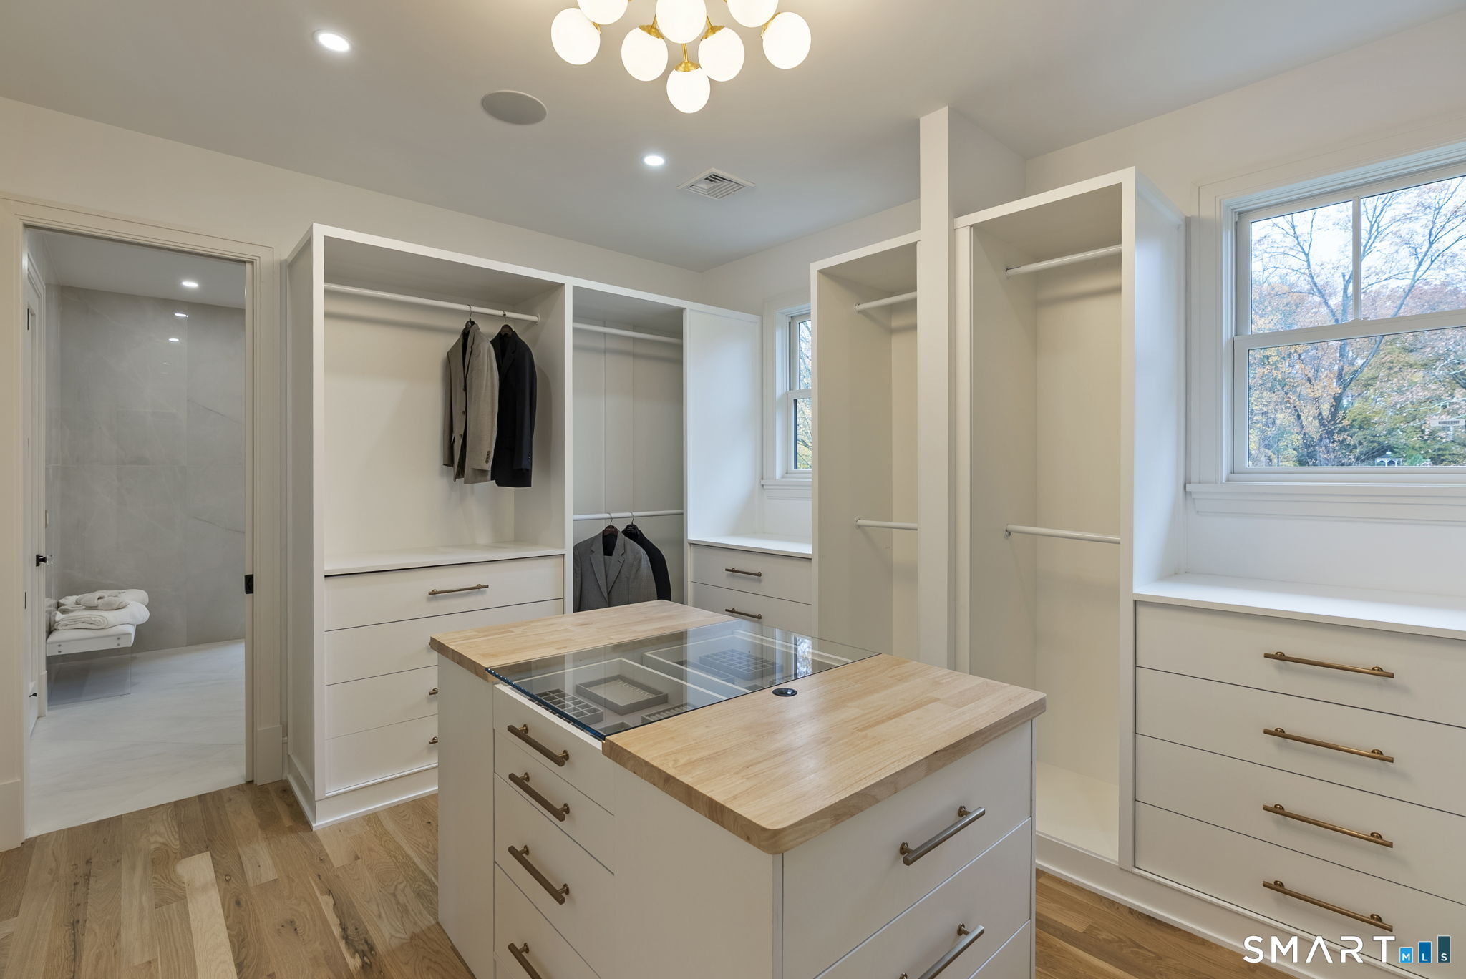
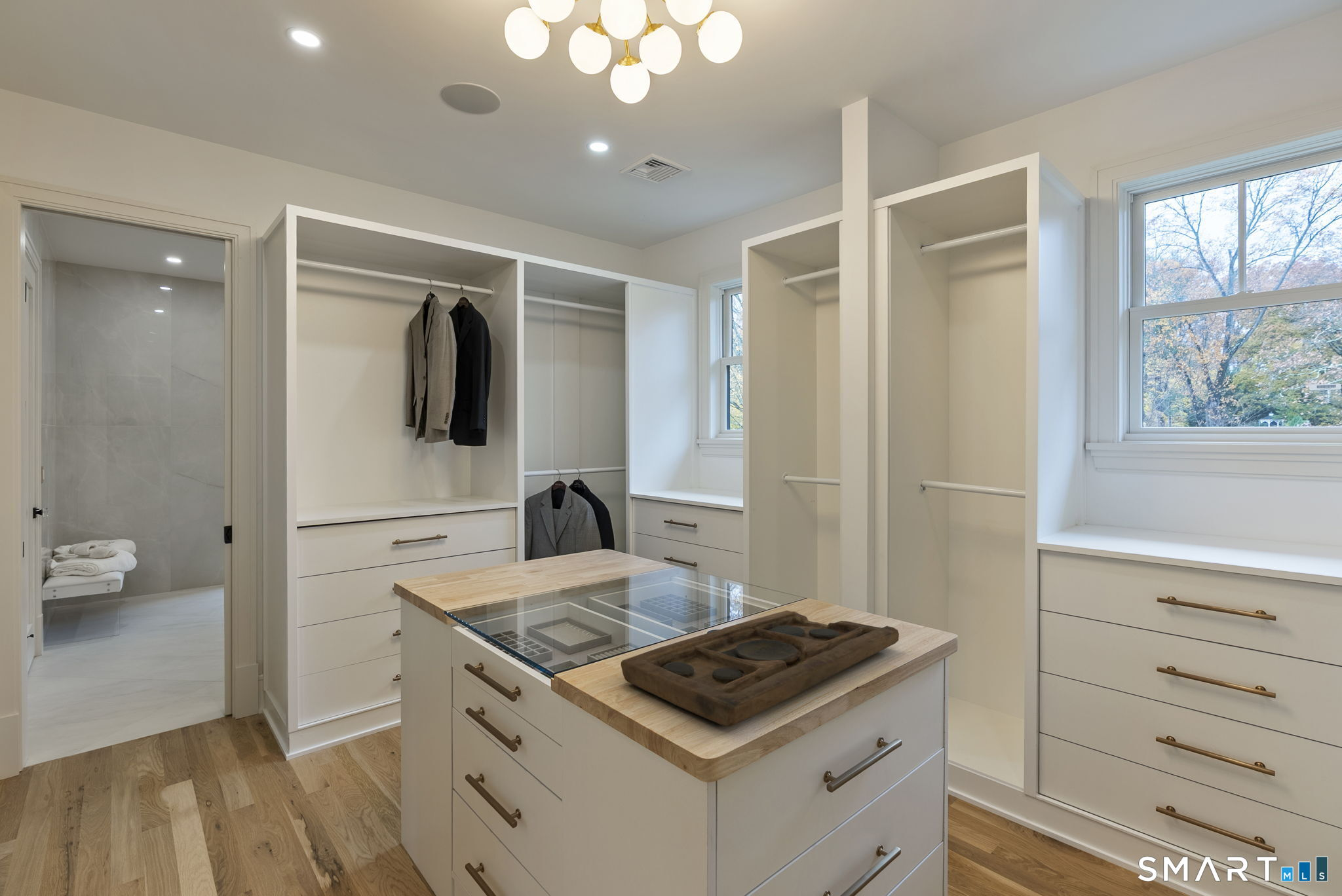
+ decorative tray [621,610,900,727]
